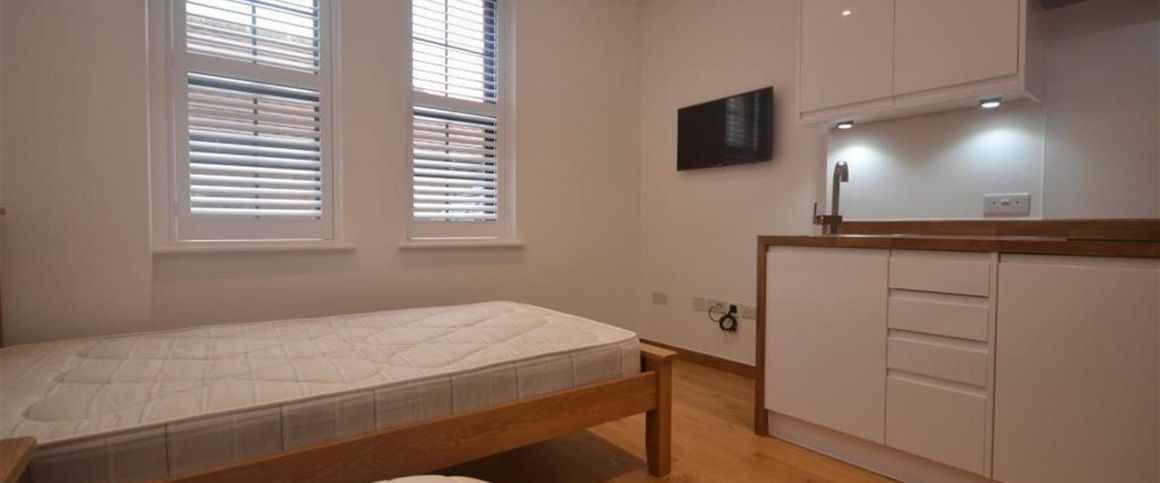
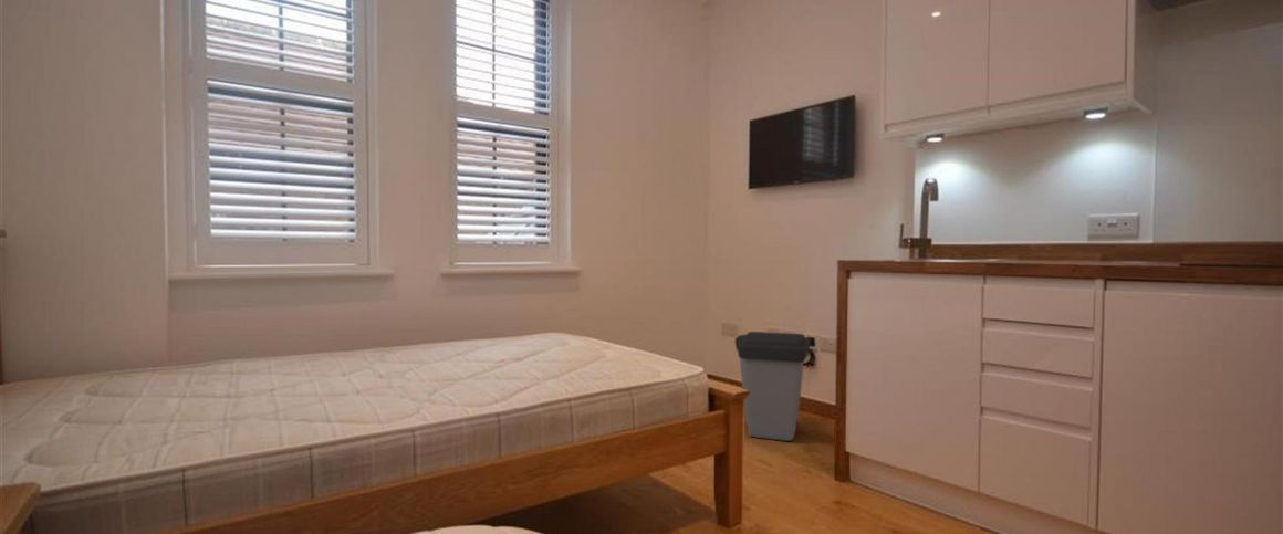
+ trash can [734,331,812,442]
